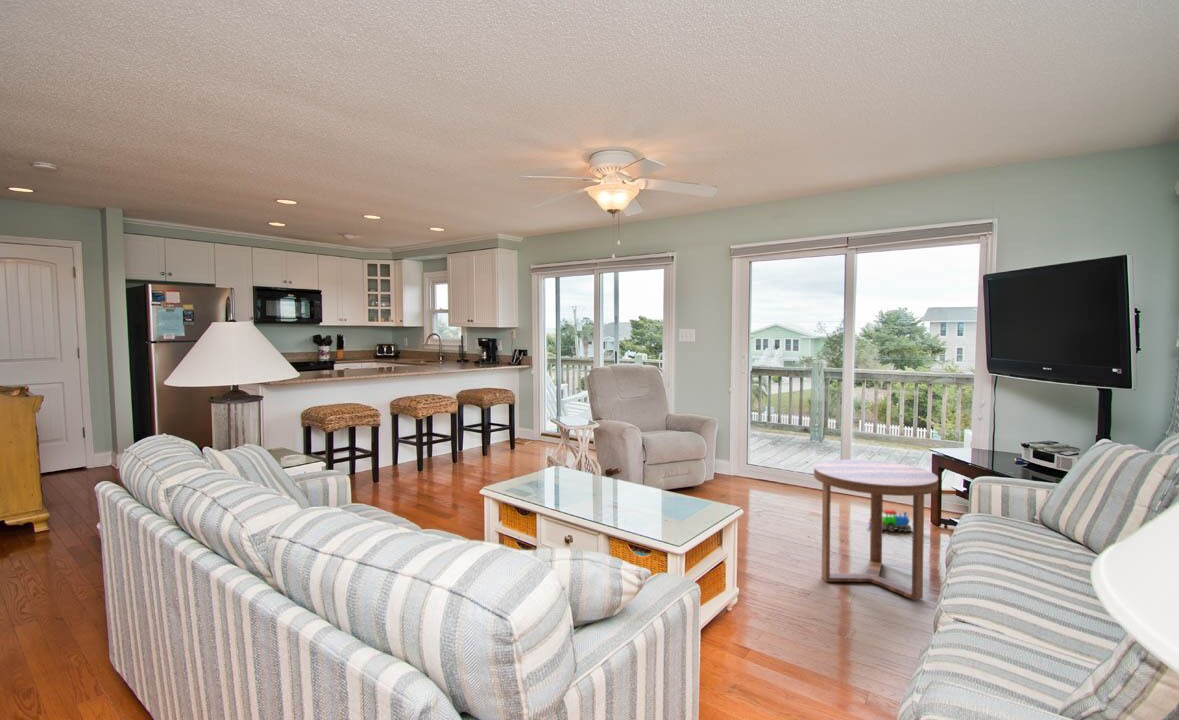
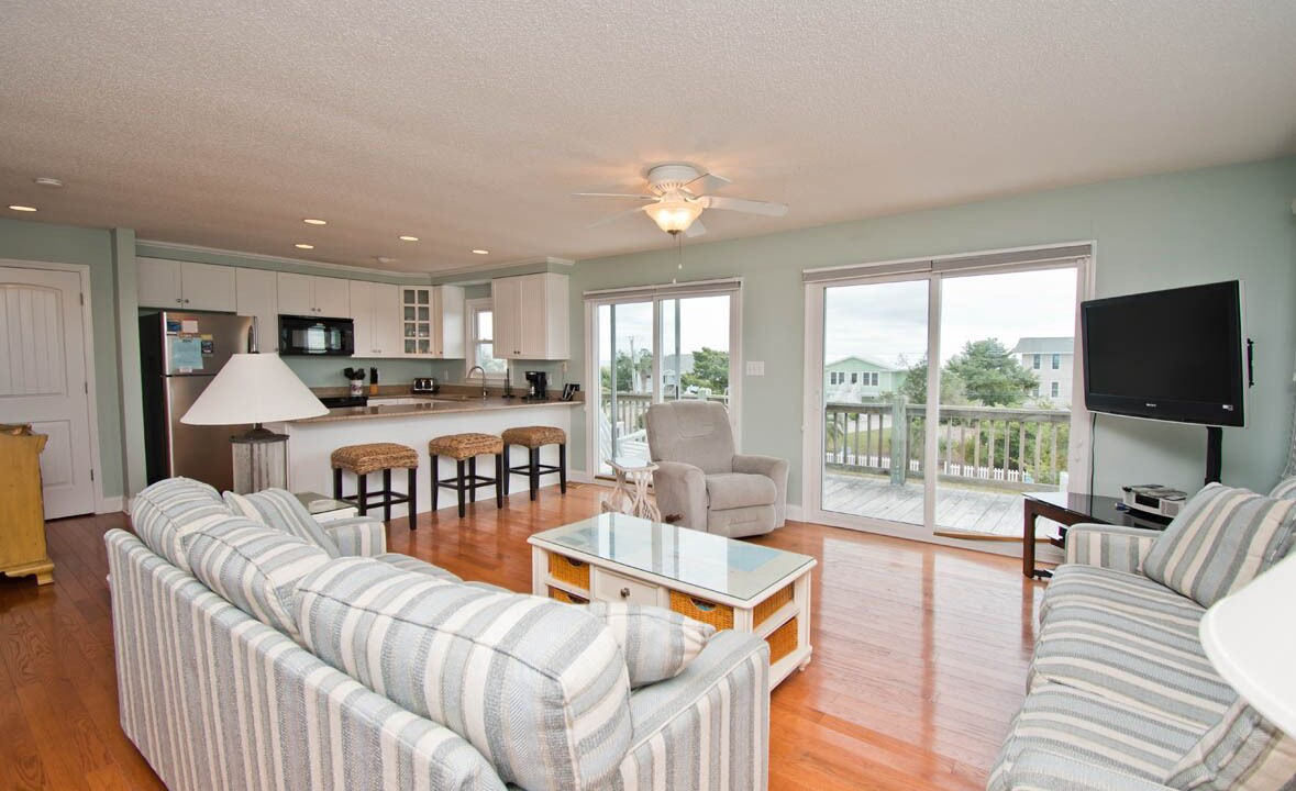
- toy train [867,509,913,533]
- side table [813,459,939,601]
